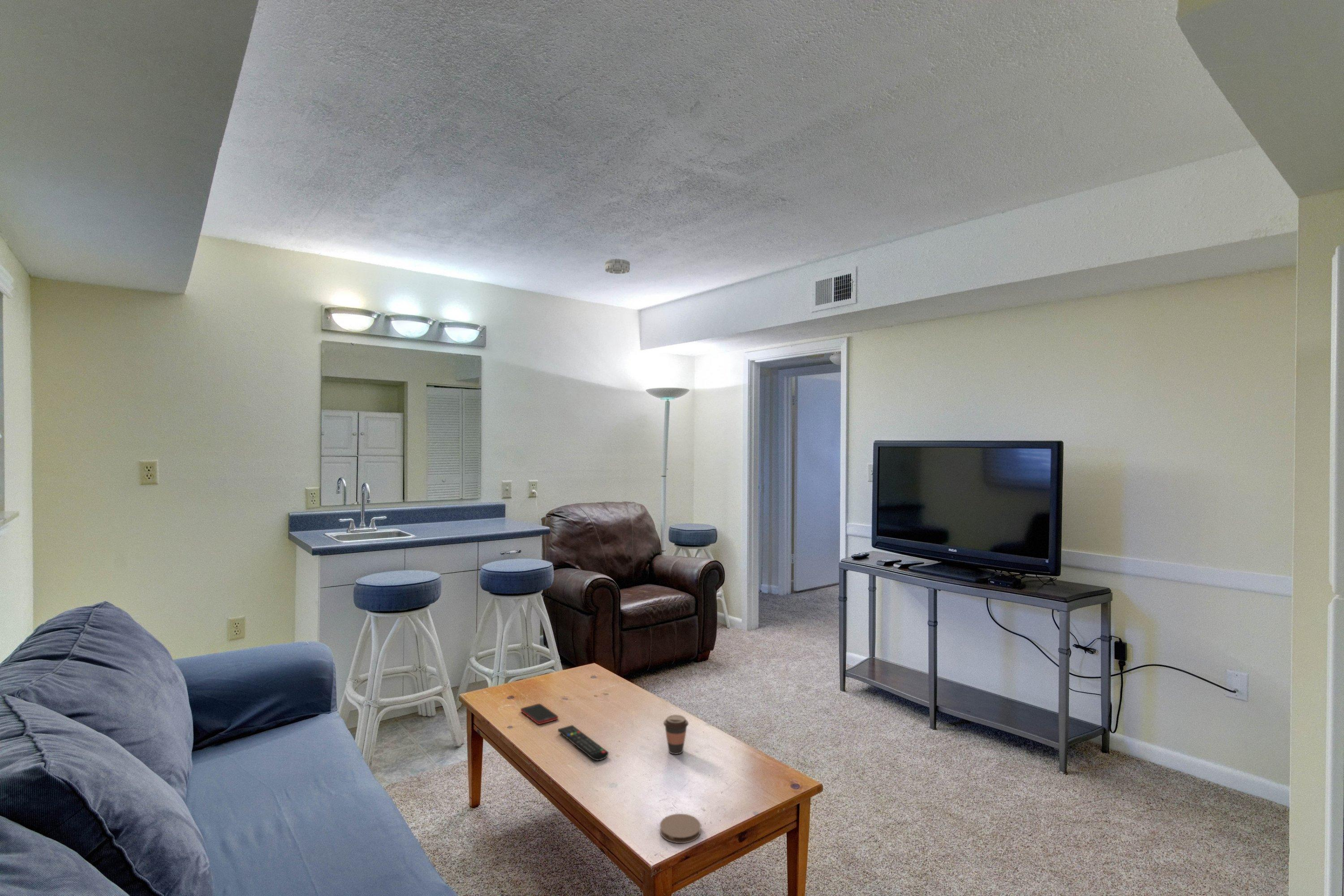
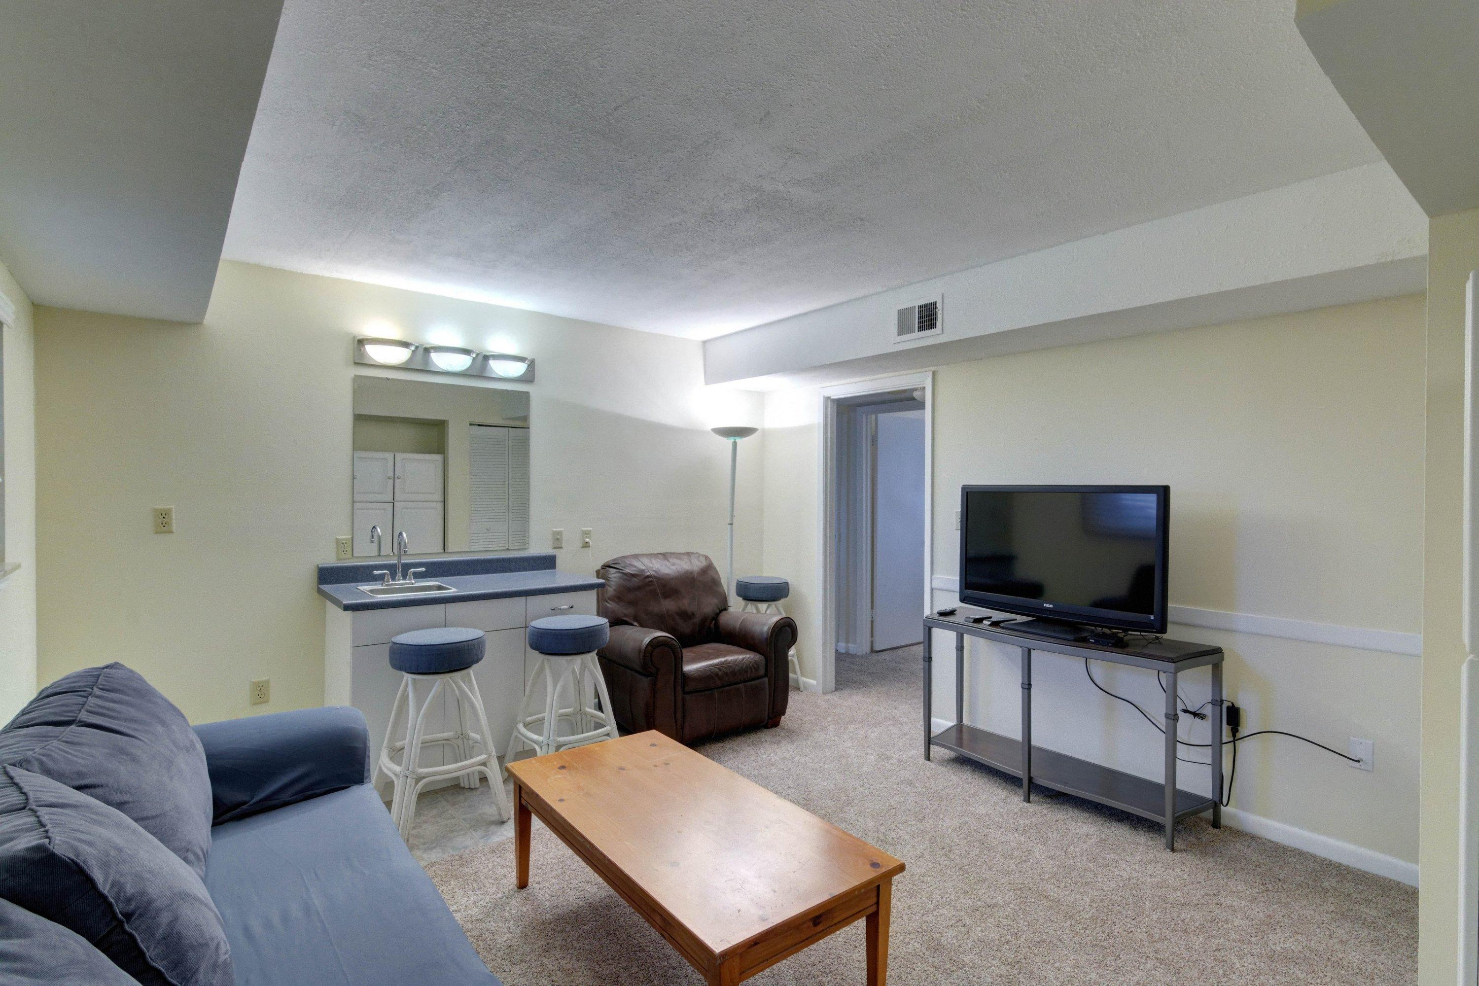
- coffee cup [663,714,689,755]
- remote control [557,724,609,761]
- coaster [659,813,701,844]
- cell phone [520,703,559,725]
- smoke detector [605,258,630,274]
